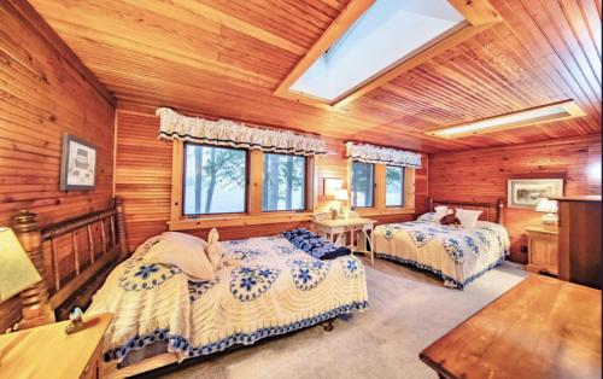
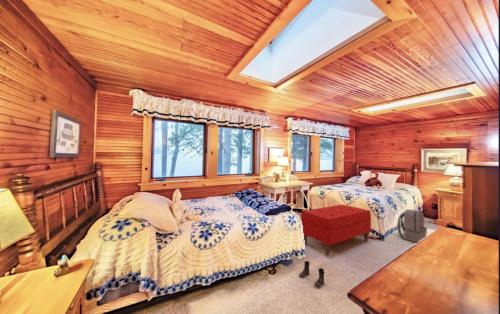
+ boots [298,260,326,288]
+ bench [300,204,372,257]
+ backpack [396,208,428,244]
